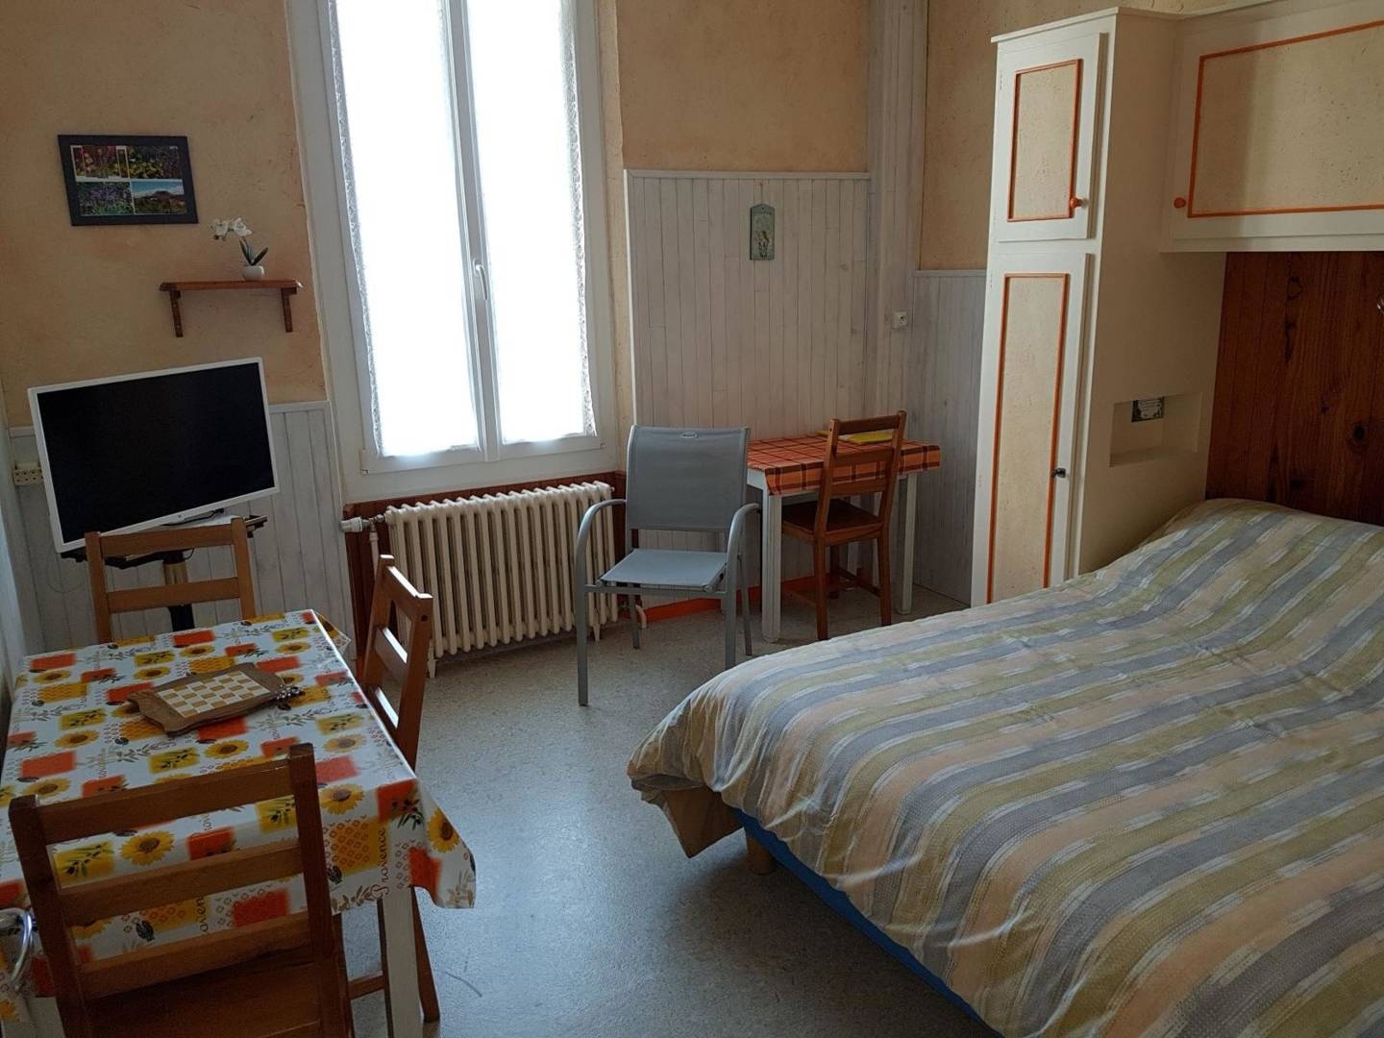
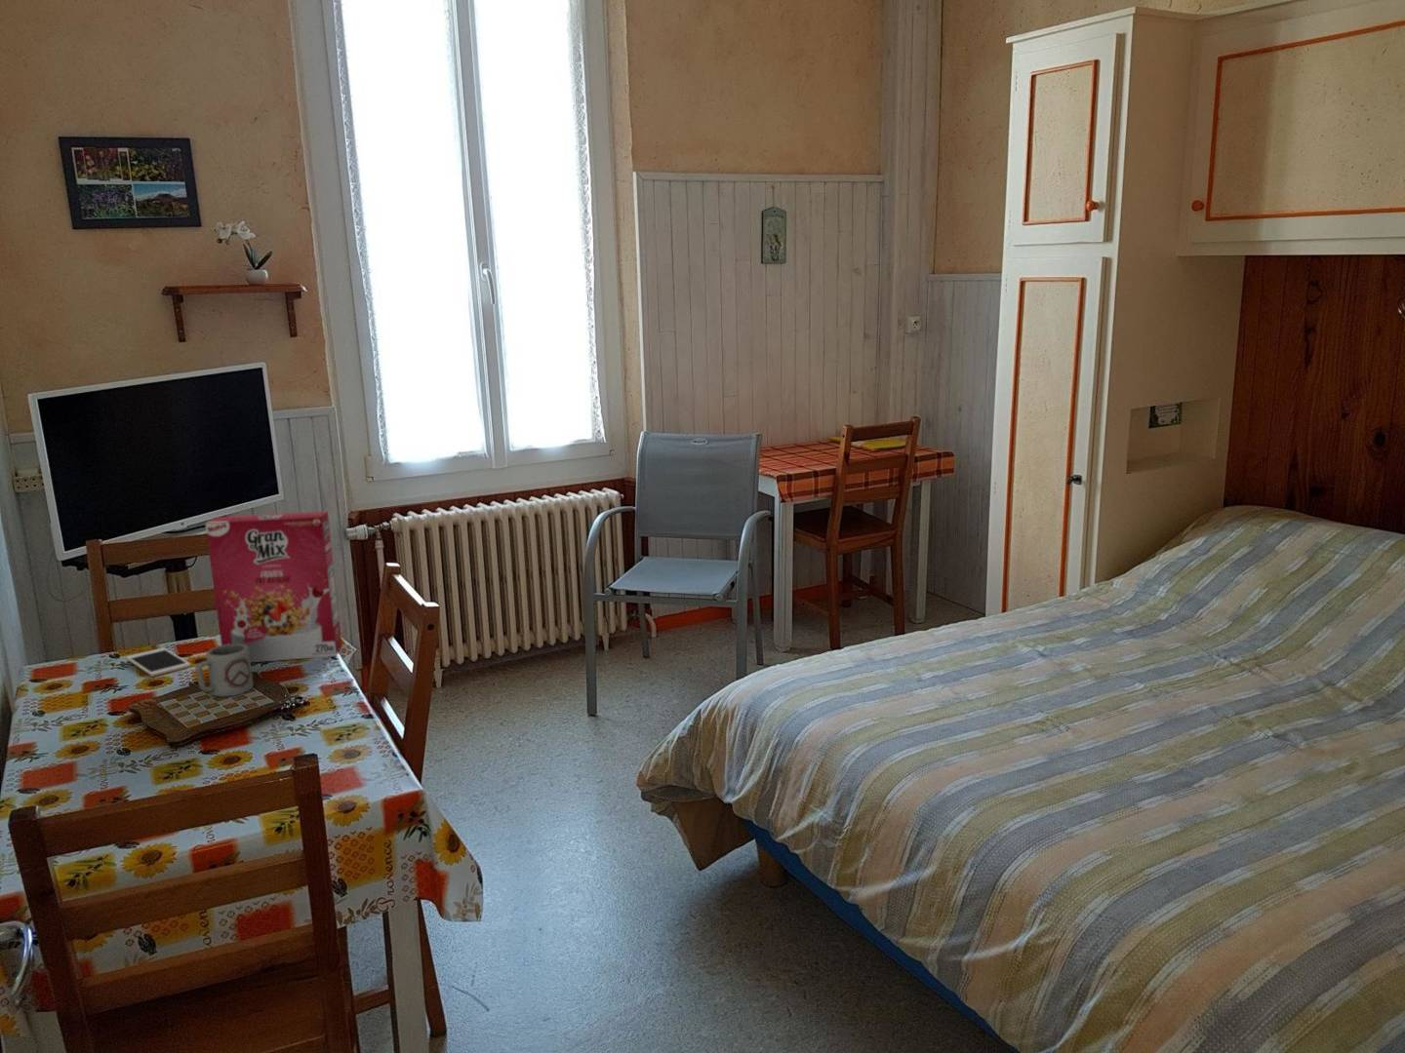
+ cell phone [125,647,192,678]
+ cereal box [204,510,343,663]
+ cup [195,644,254,698]
